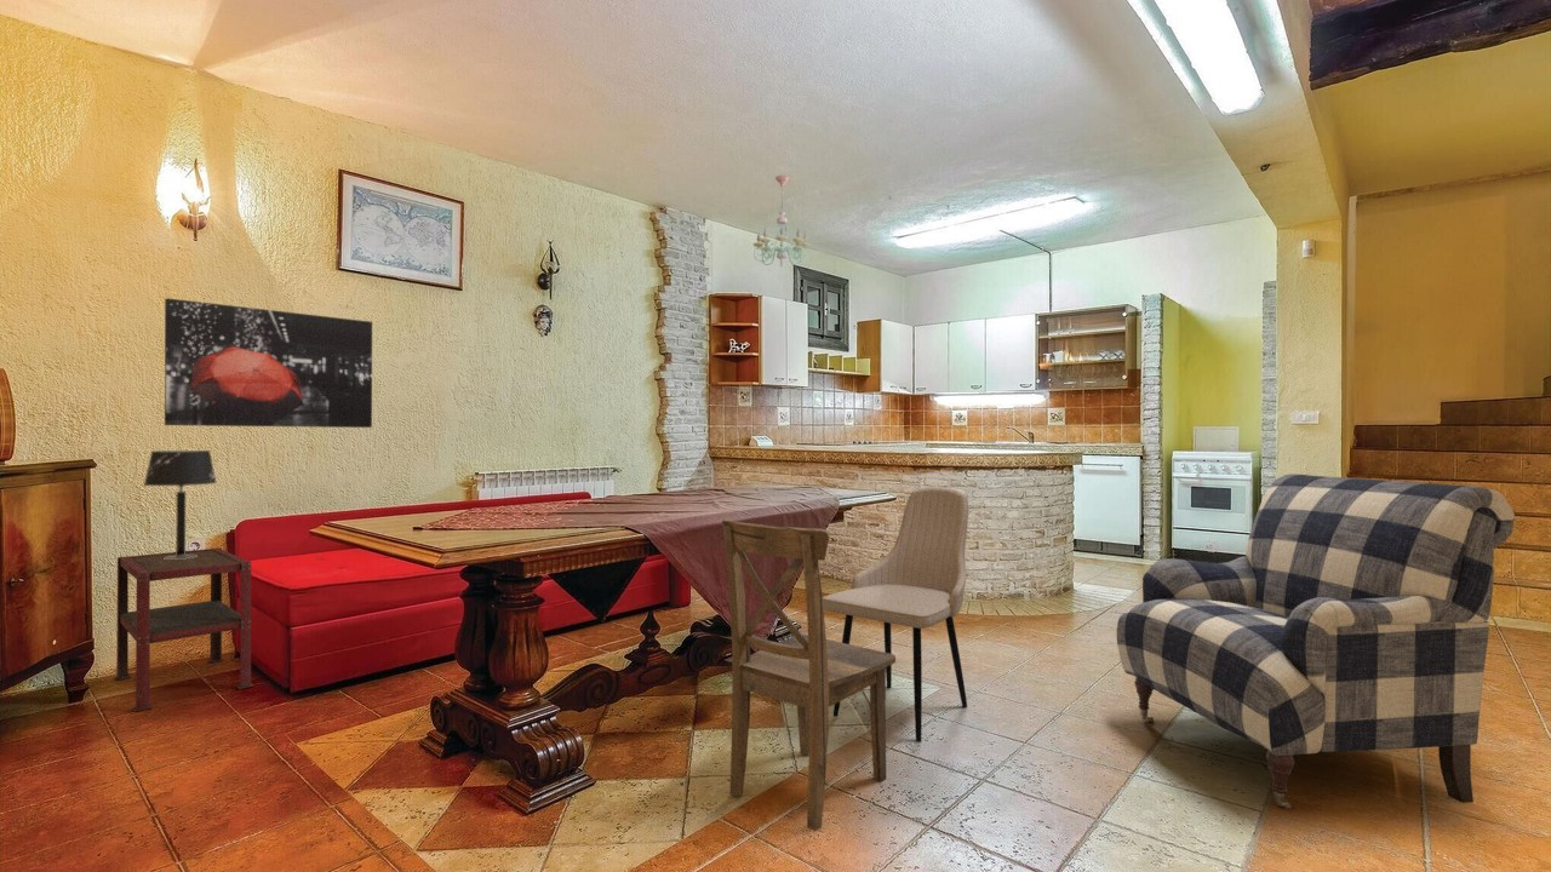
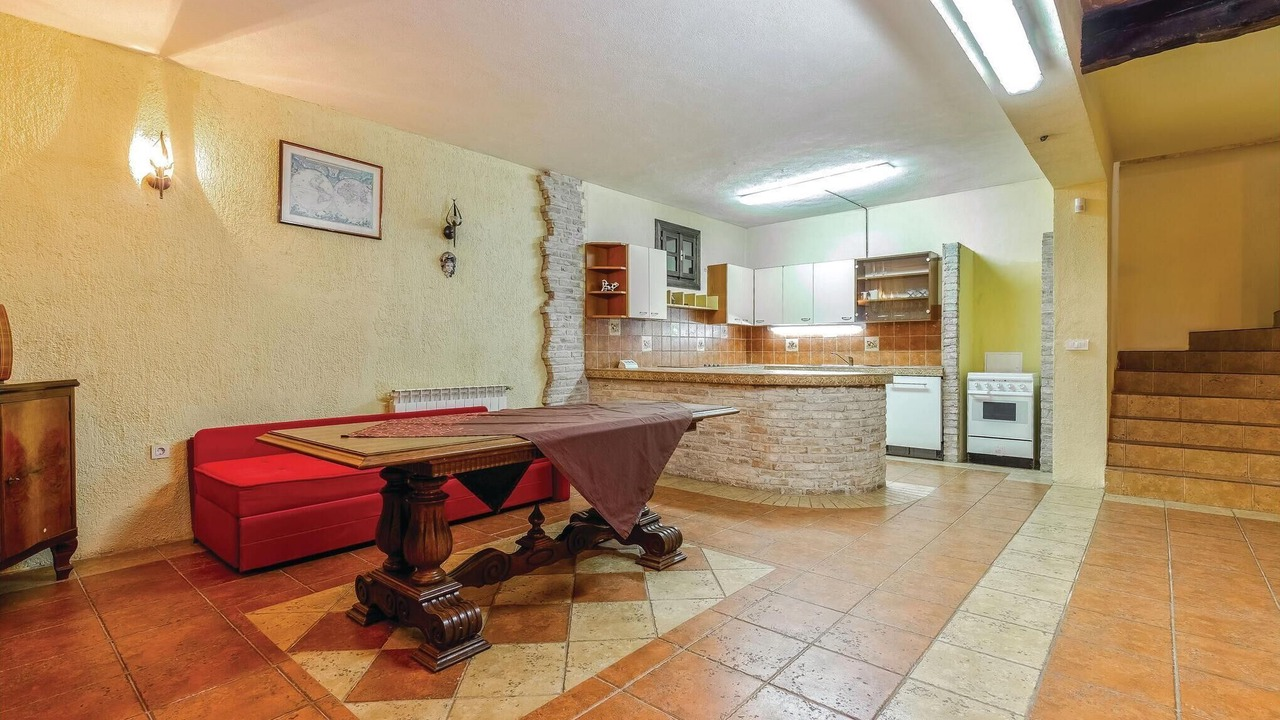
- side table [113,546,254,713]
- dining chair [721,518,897,832]
- wall art [164,297,373,429]
- chandelier [752,174,812,268]
- dining chair [823,486,969,744]
- chair [1116,474,1516,810]
- table lamp [143,449,218,560]
